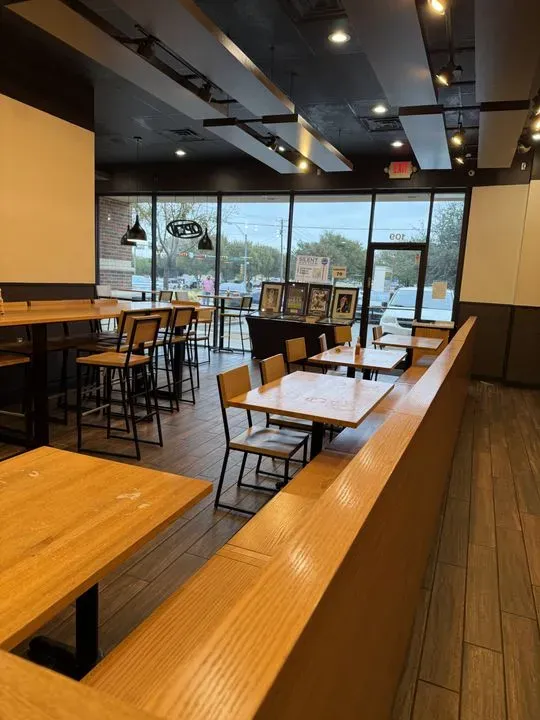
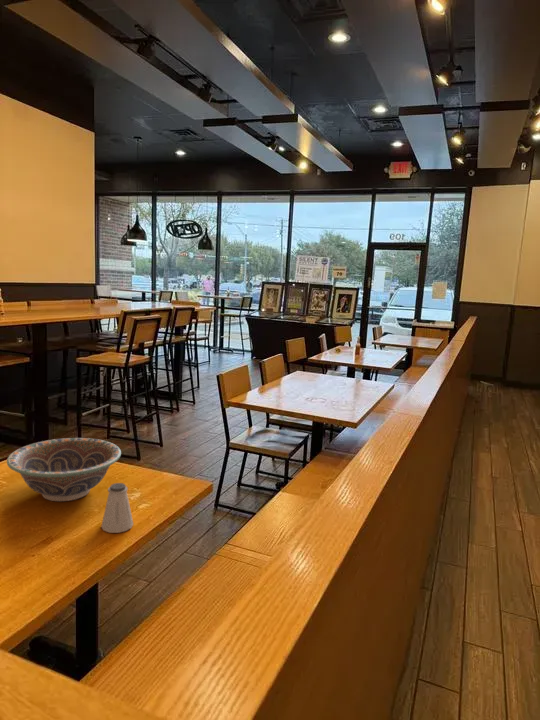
+ decorative bowl [6,437,122,502]
+ saltshaker [100,482,134,534]
